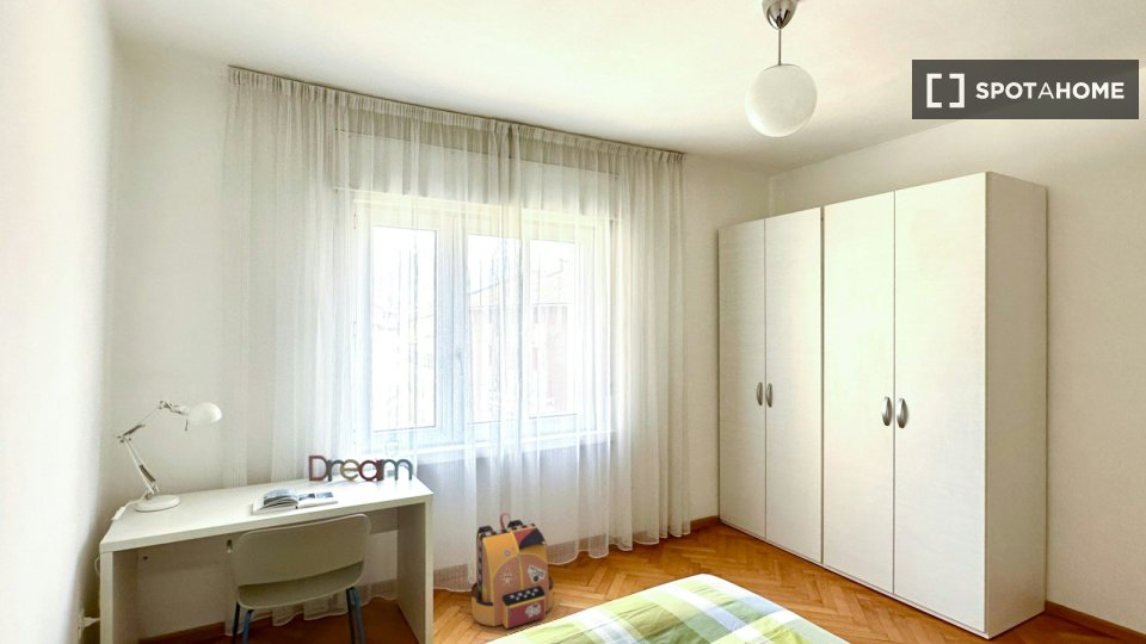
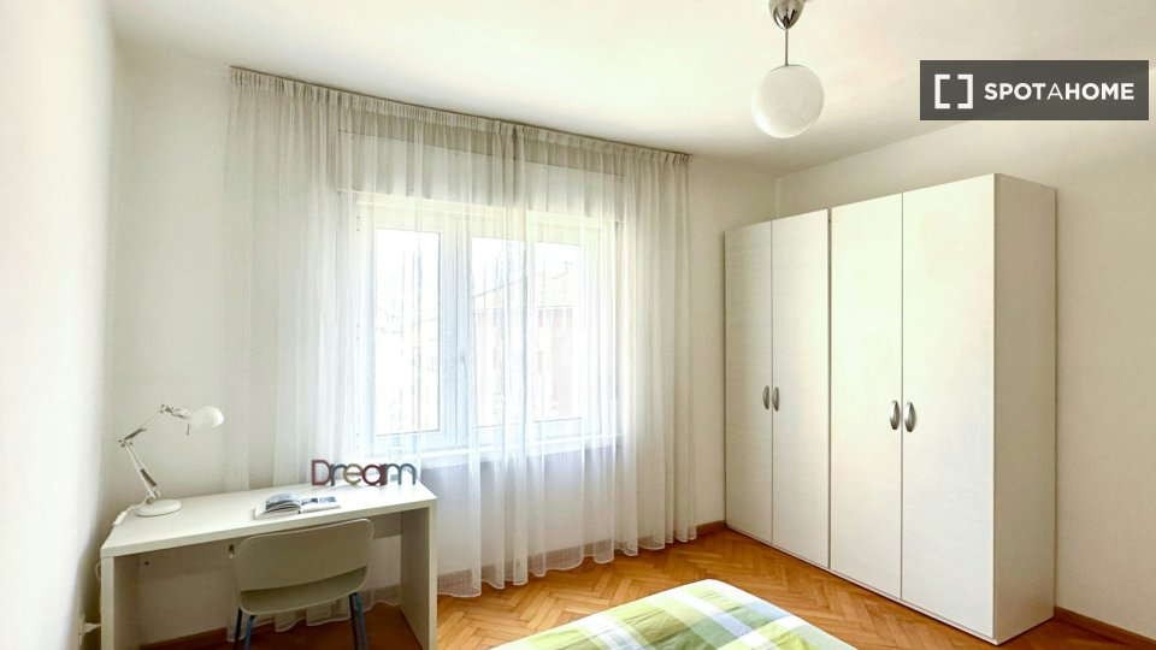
- backpack [470,512,554,630]
